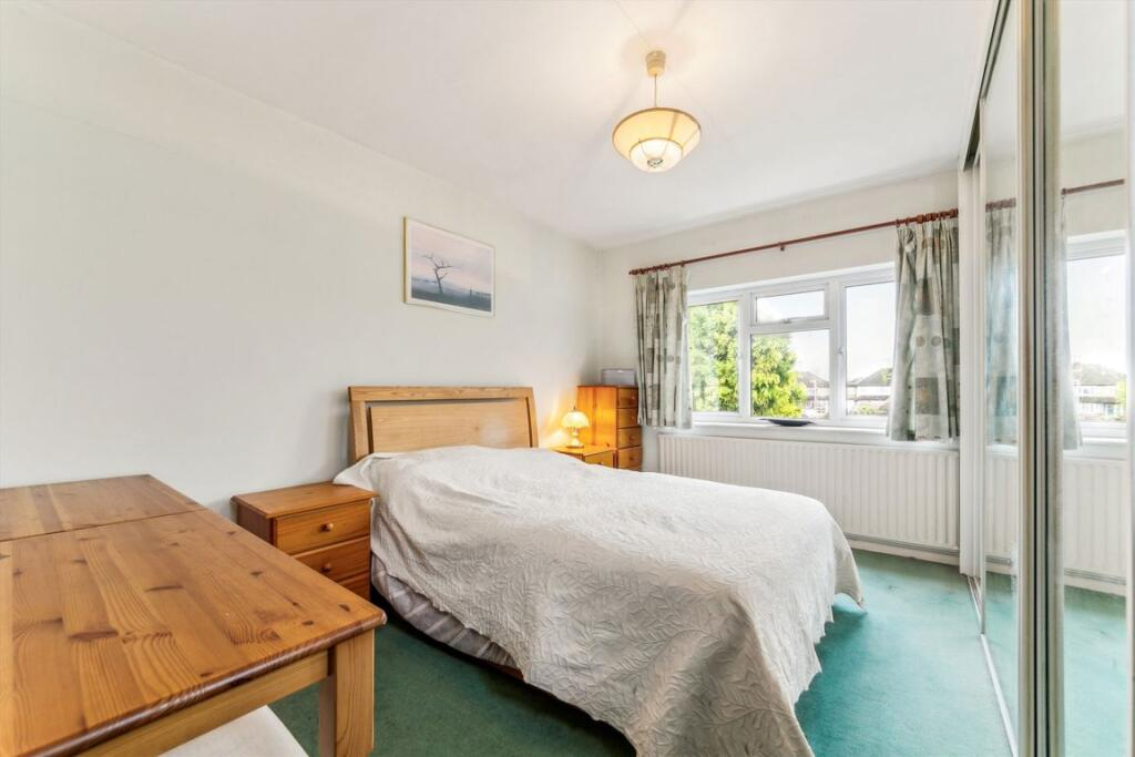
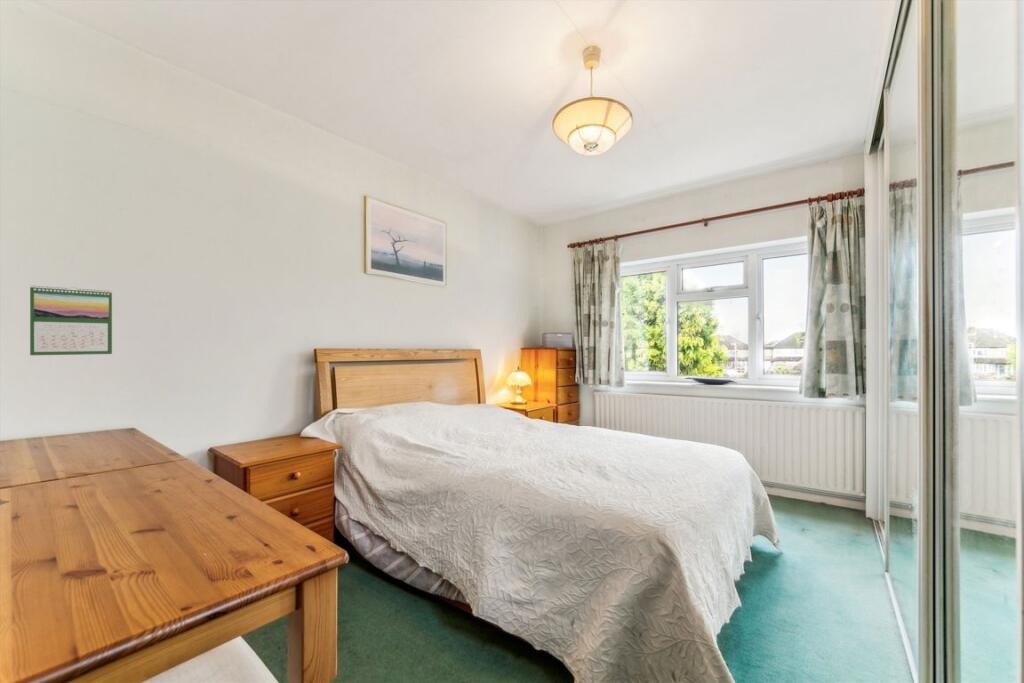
+ calendar [29,285,113,356]
